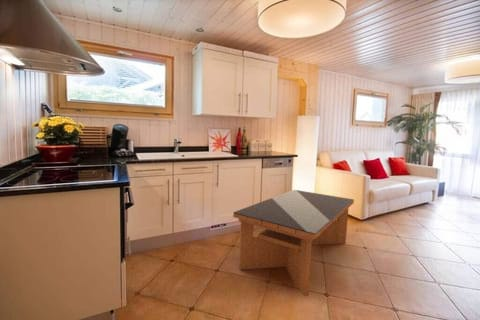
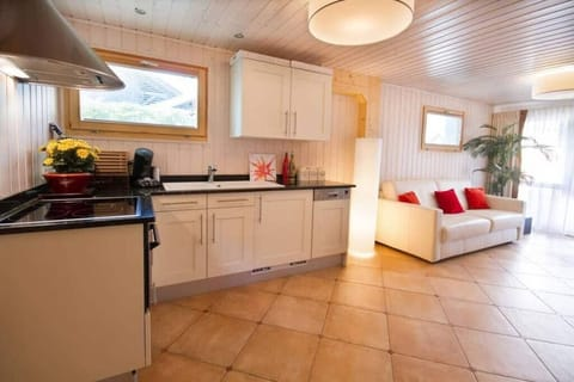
- coffee table [232,189,355,297]
